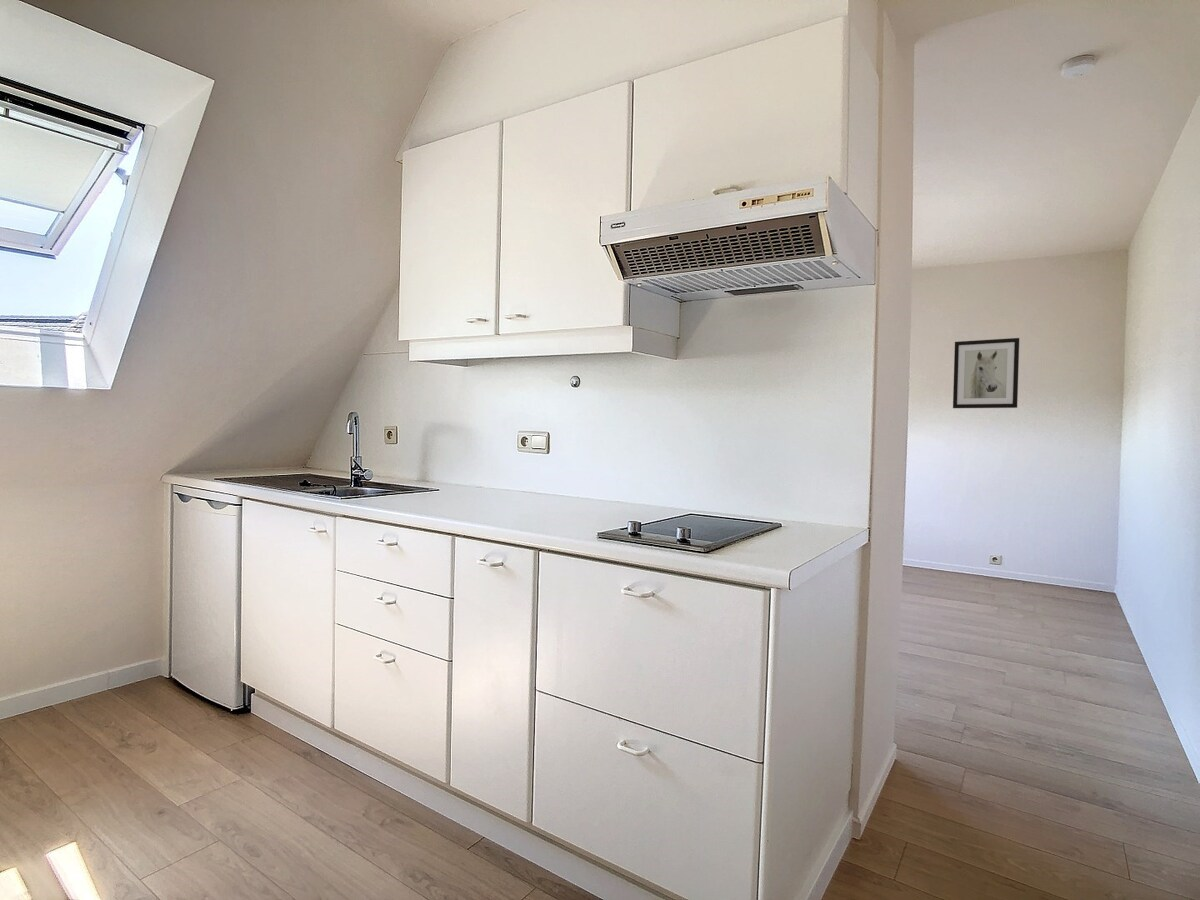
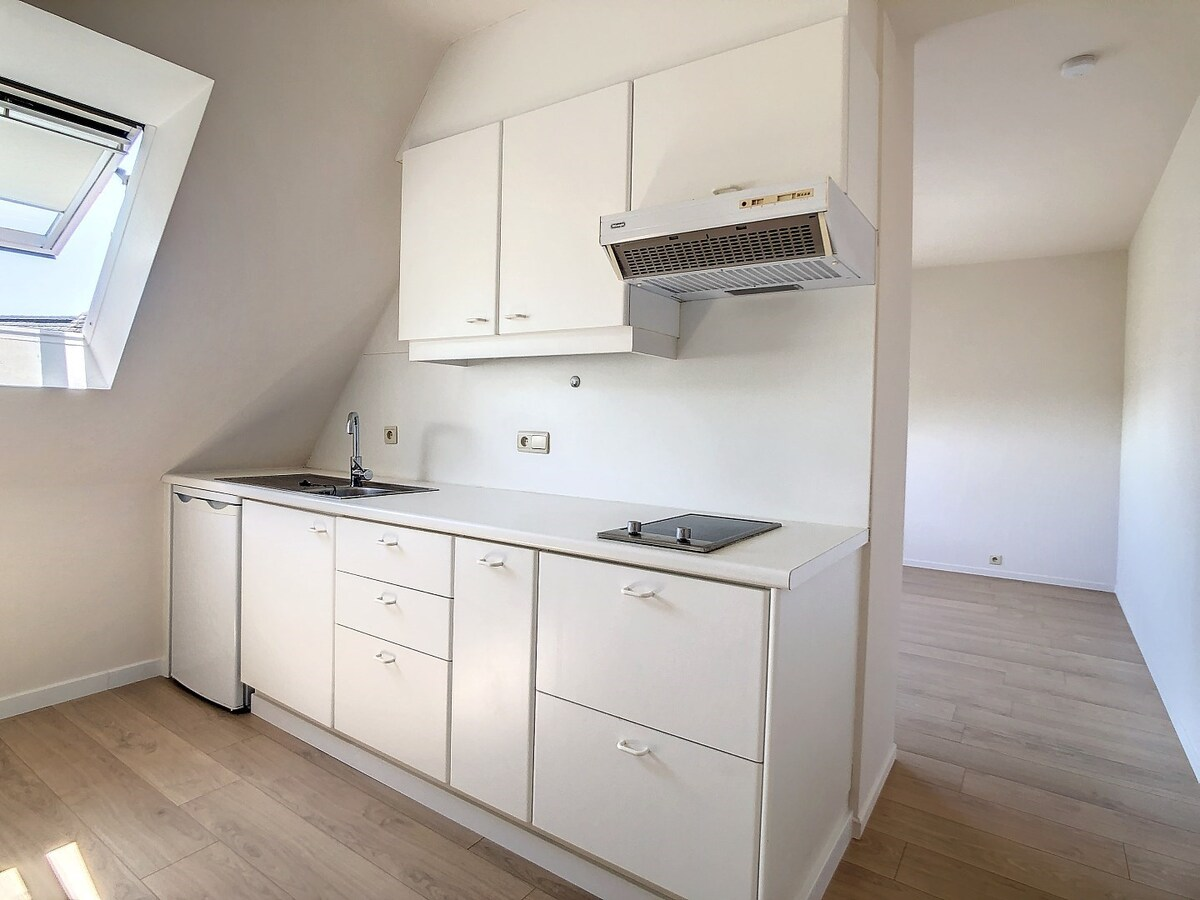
- wall art [952,337,1020,409]
